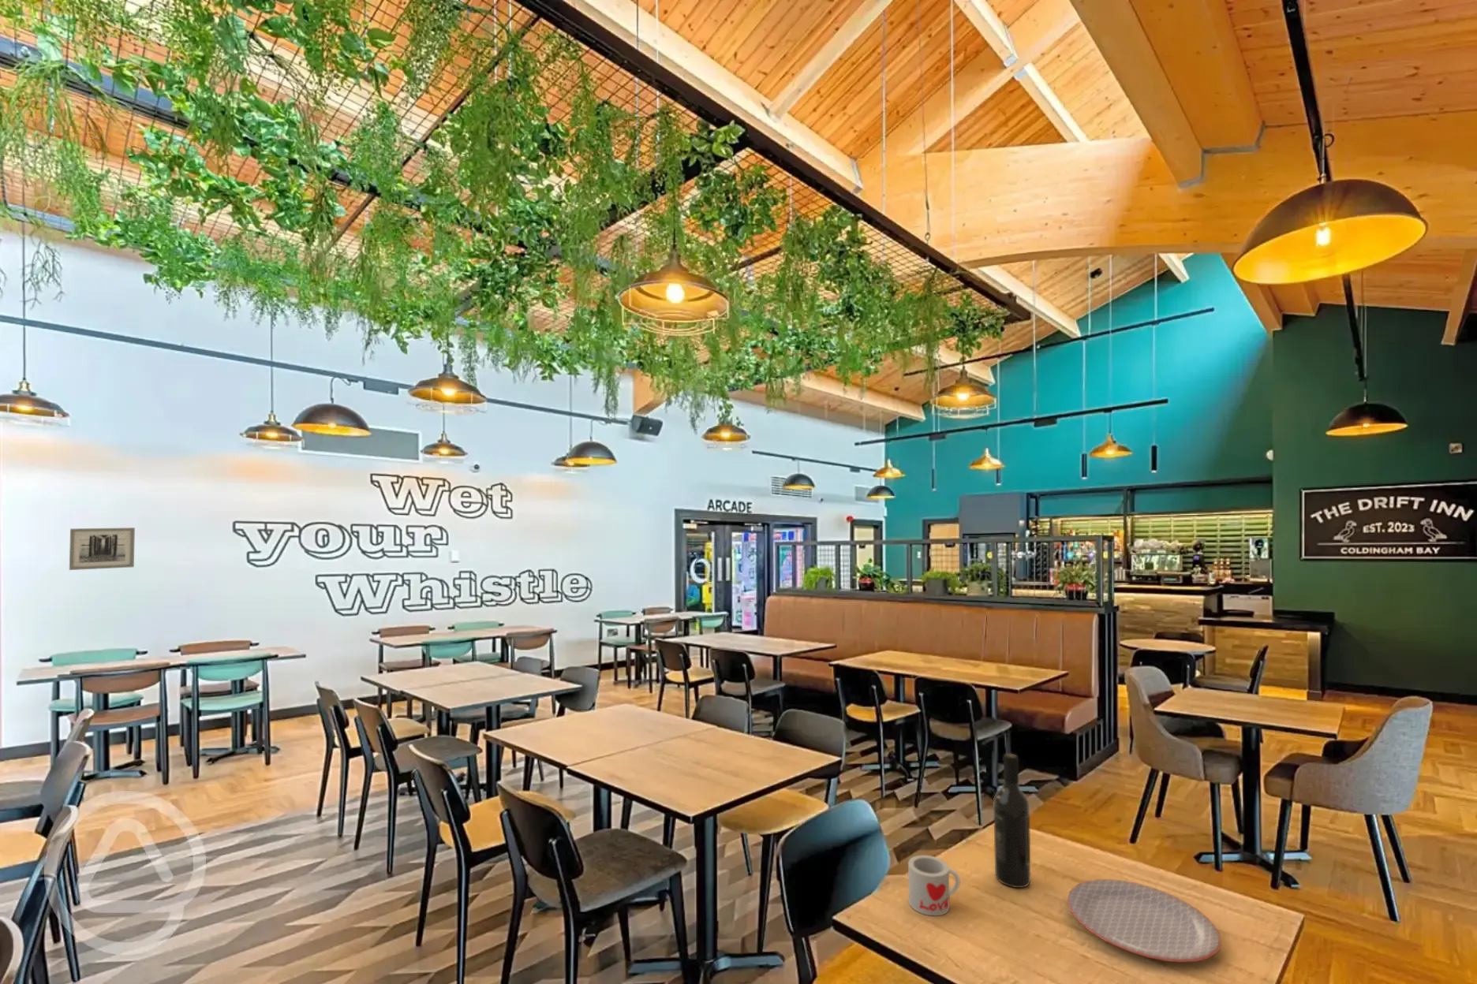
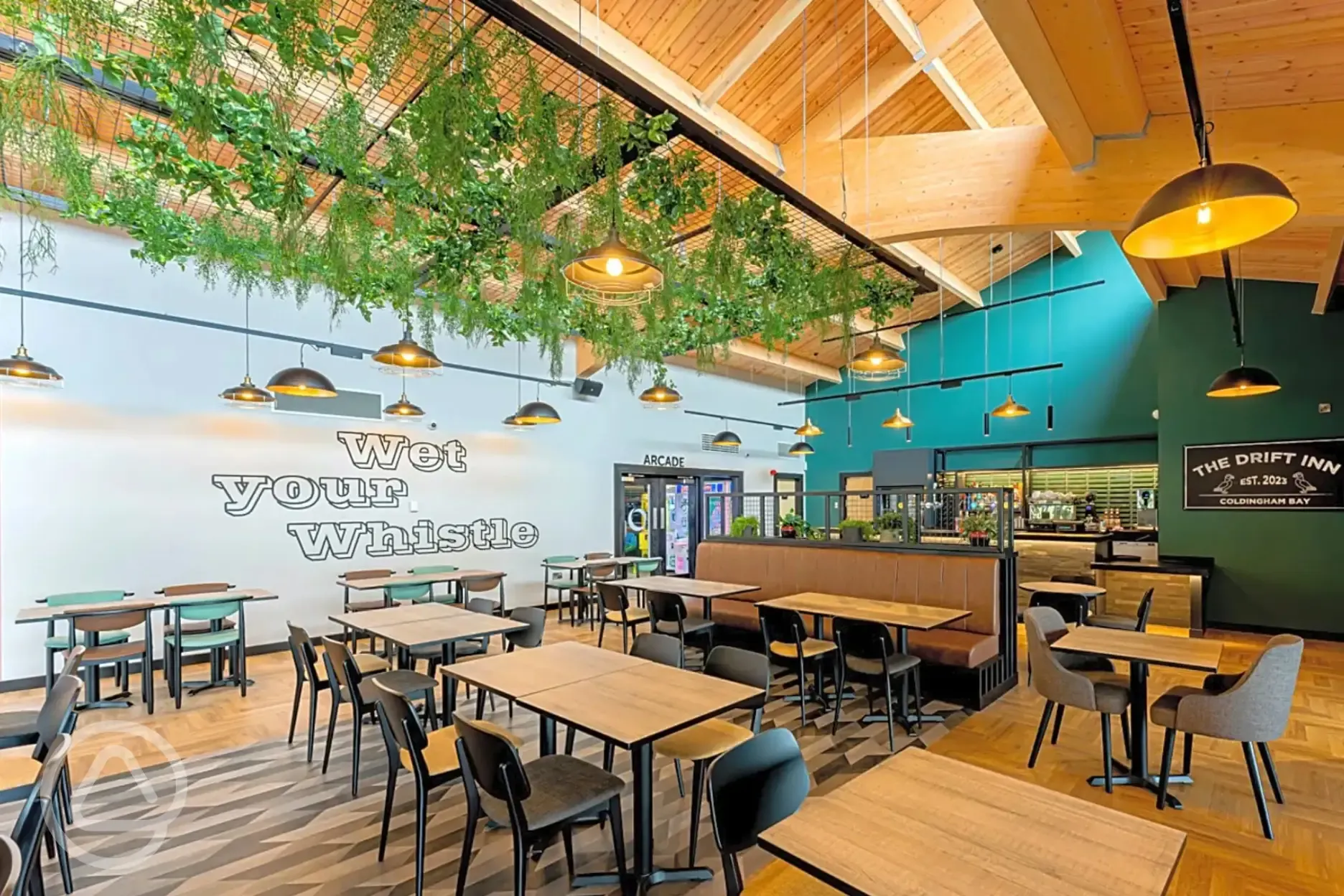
- wine bottle [992,752,1031,888]
- mug [908,854,960,916]
- plate [1067,879,1222,963]
- wall art [68,527,135,571]
